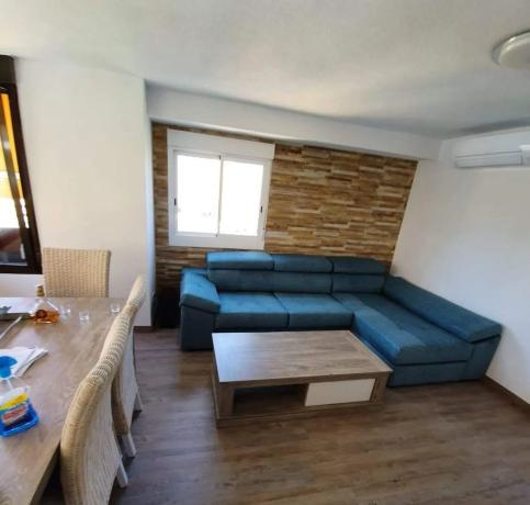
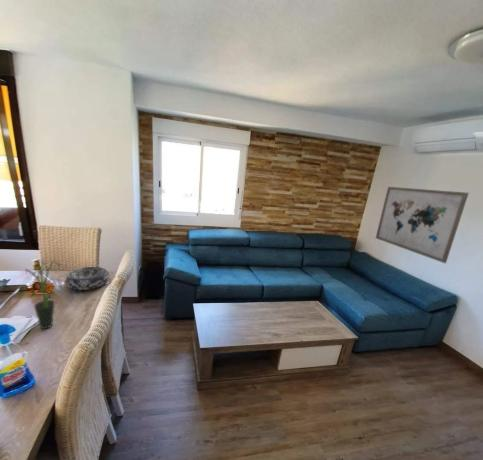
+ decorative bowl [64,266,110,291]
+ wall art [375,186,470,264]
+ potted plant [24,259,62,330]
